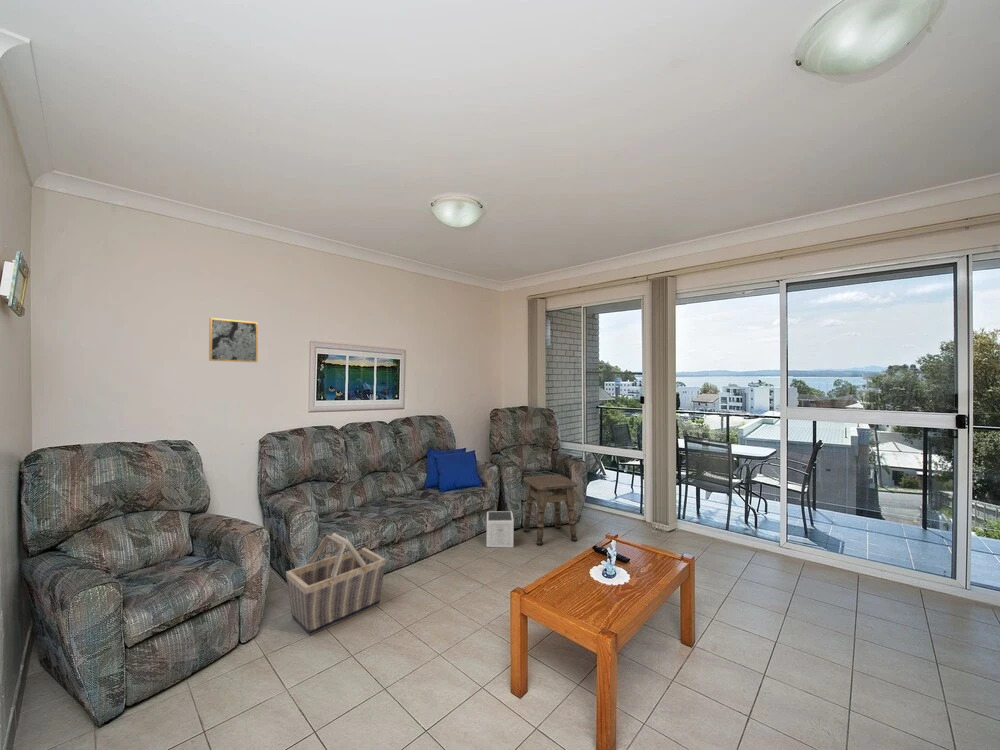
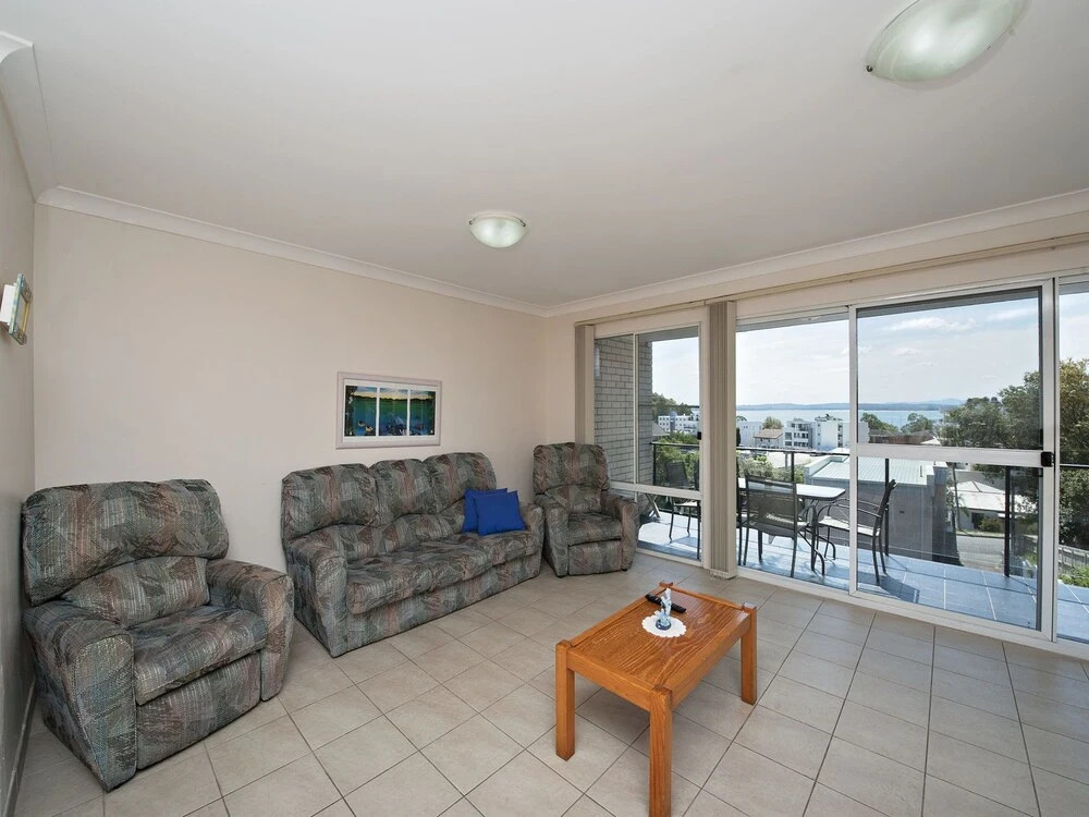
- wall art [208,317,259,363]
- basket [285,532,387,636]
- speaker [486,510,515,548]
- side table [522,474,579,547]
